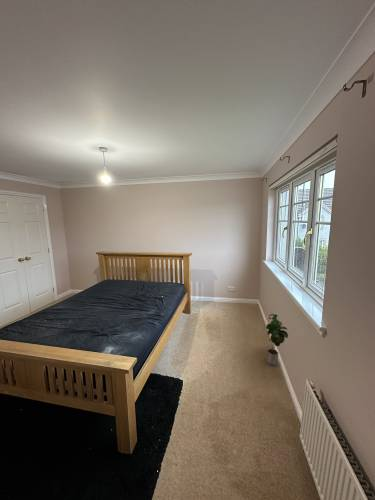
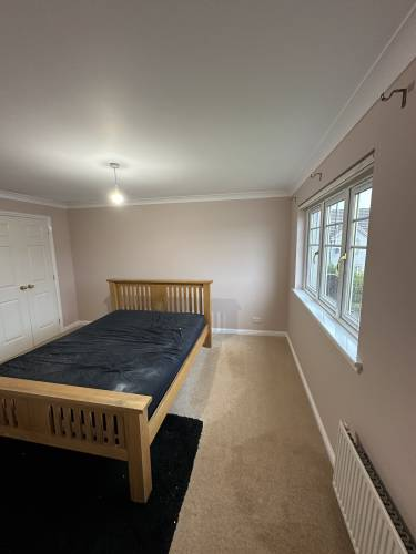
- potted plant [265,313,289,366]
